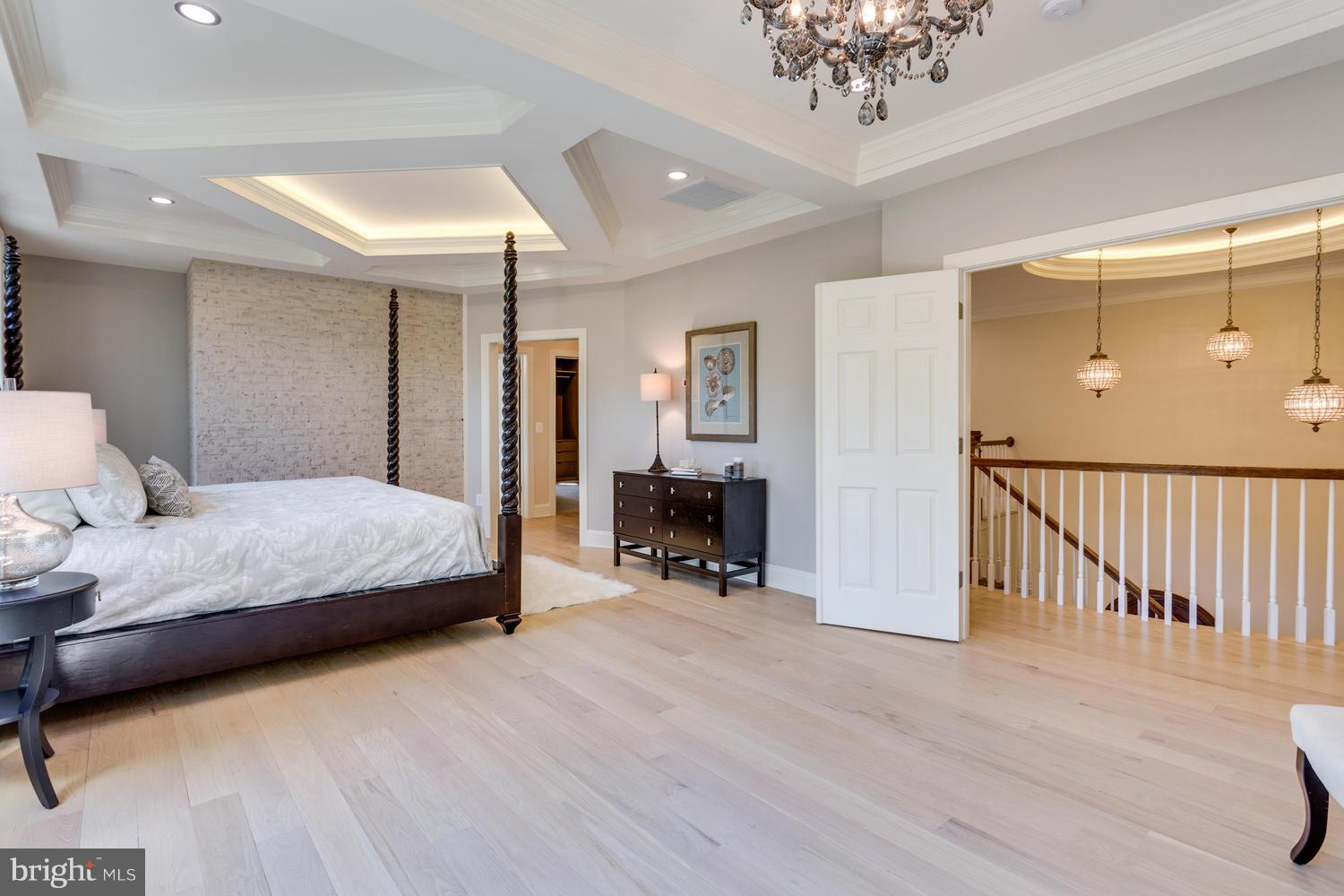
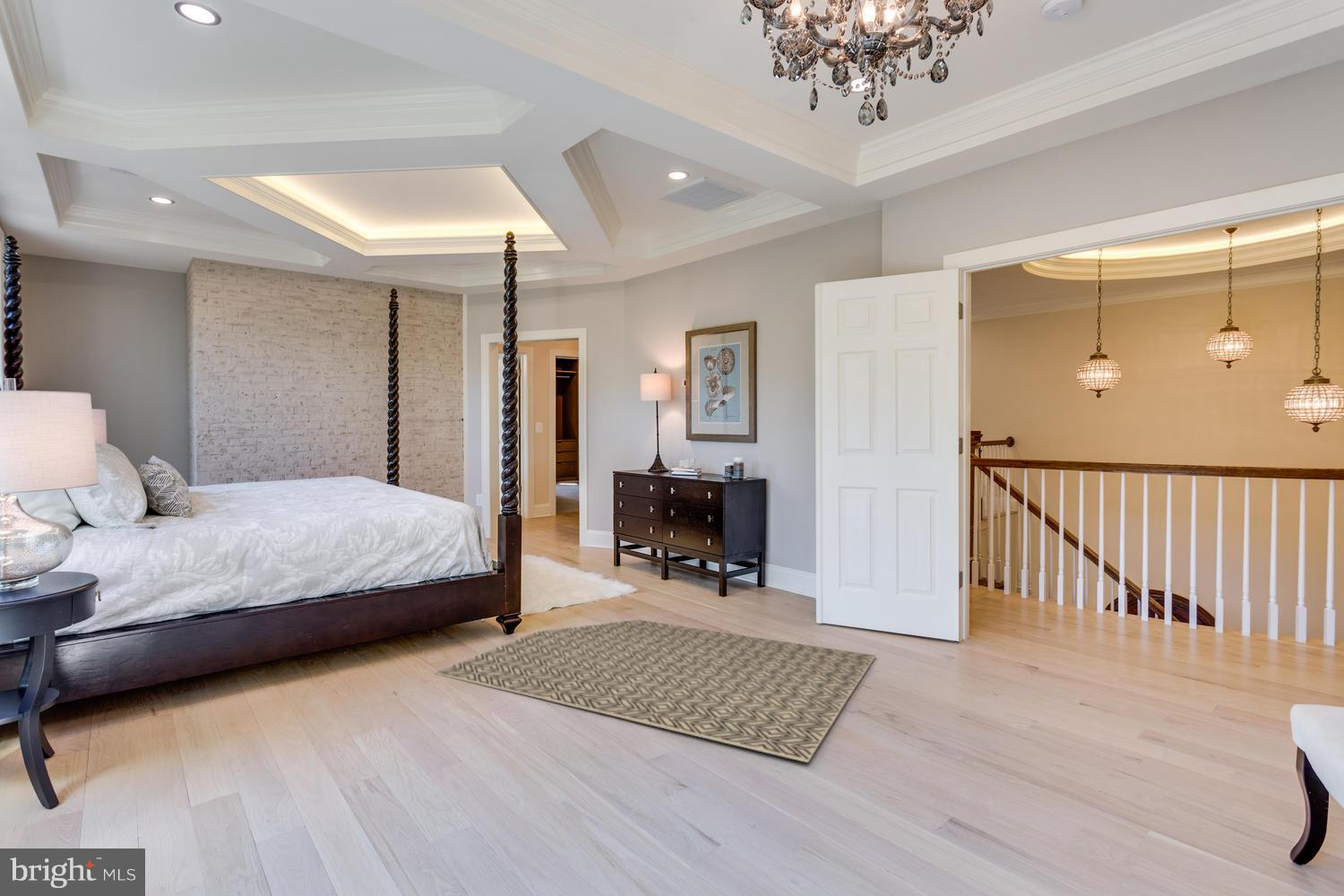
+ rug [434,619,877,763]
